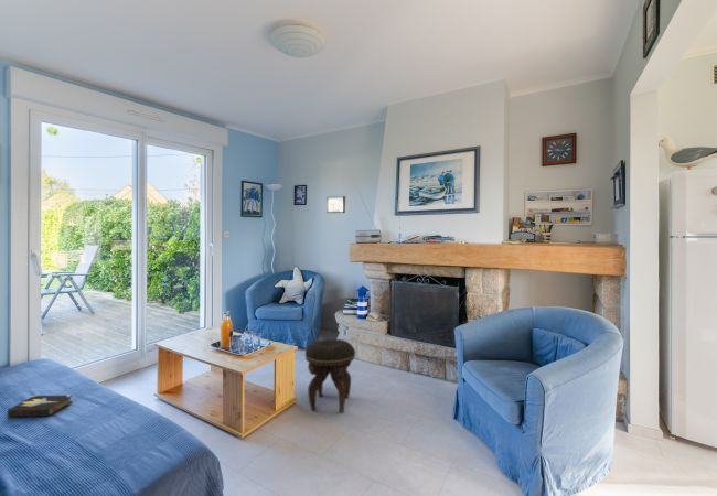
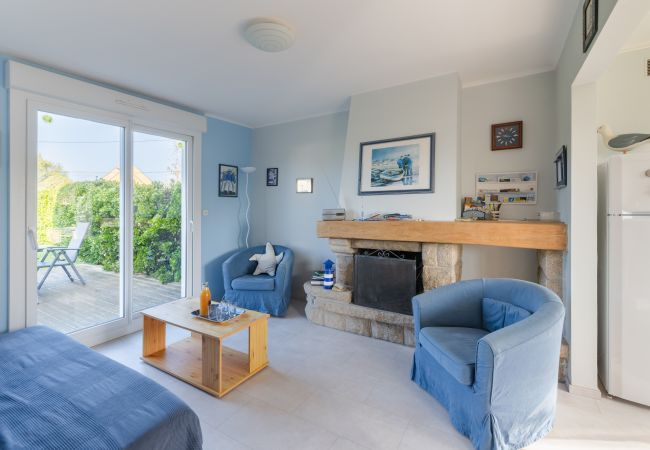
- hardback book [7,393,74,419]
- footstool [304,338,356,413]
